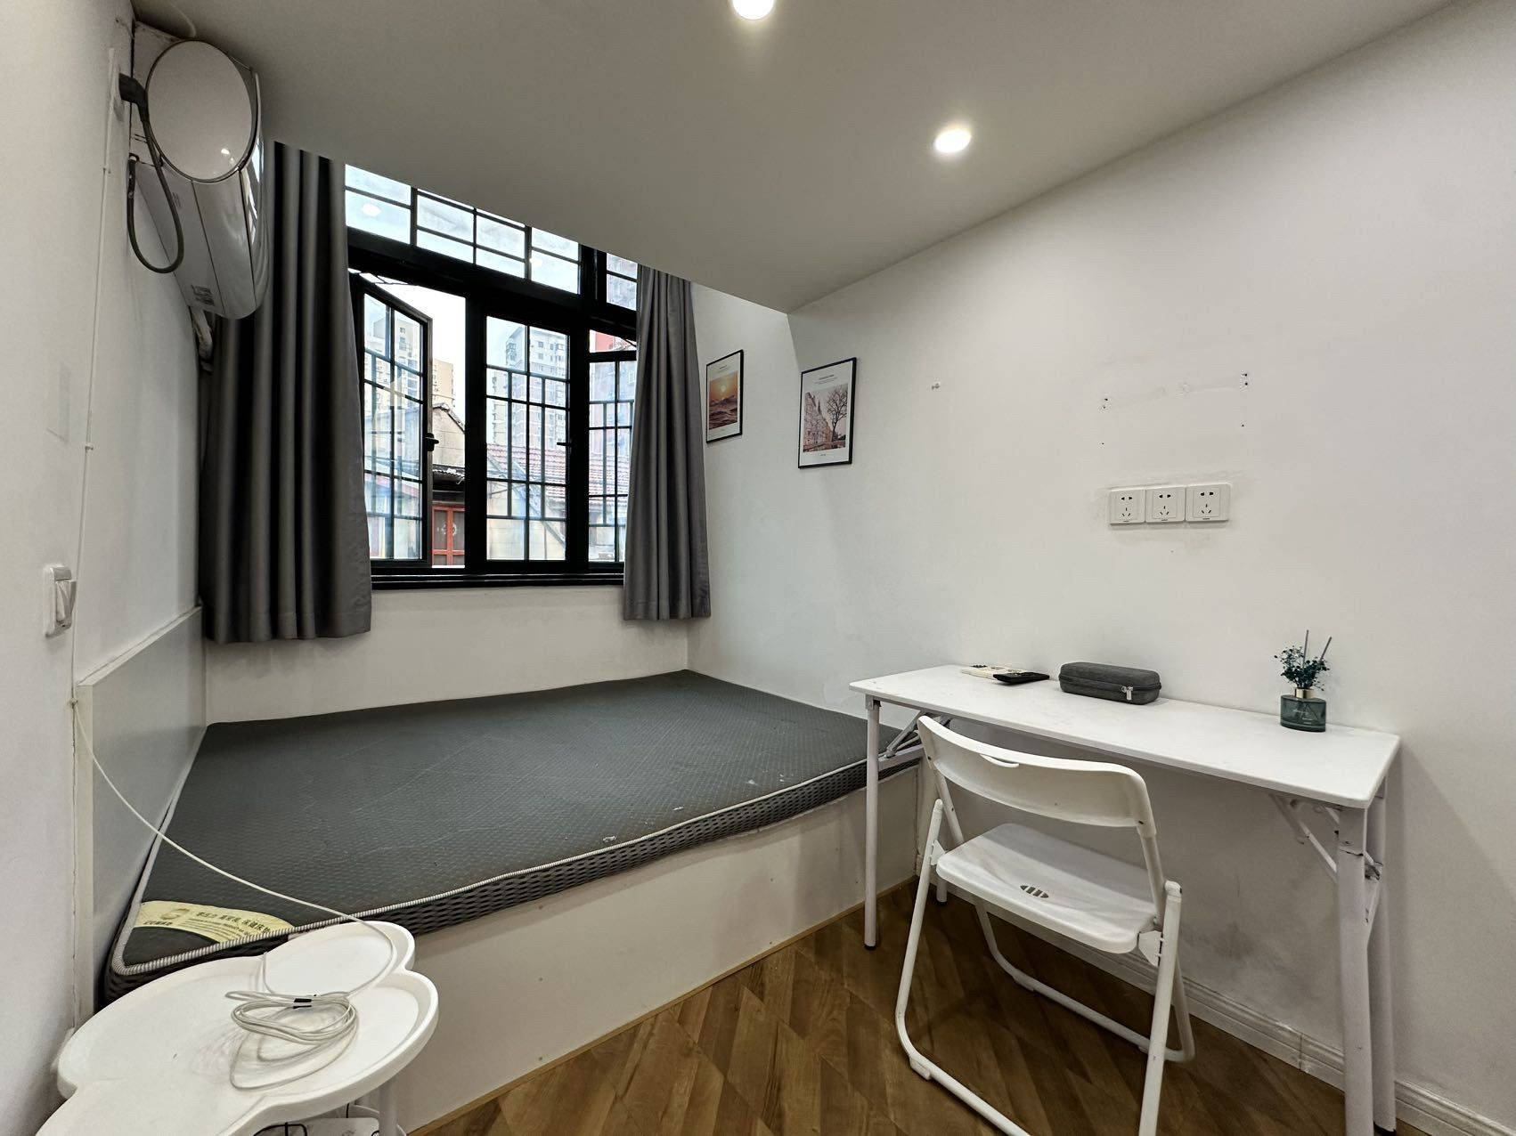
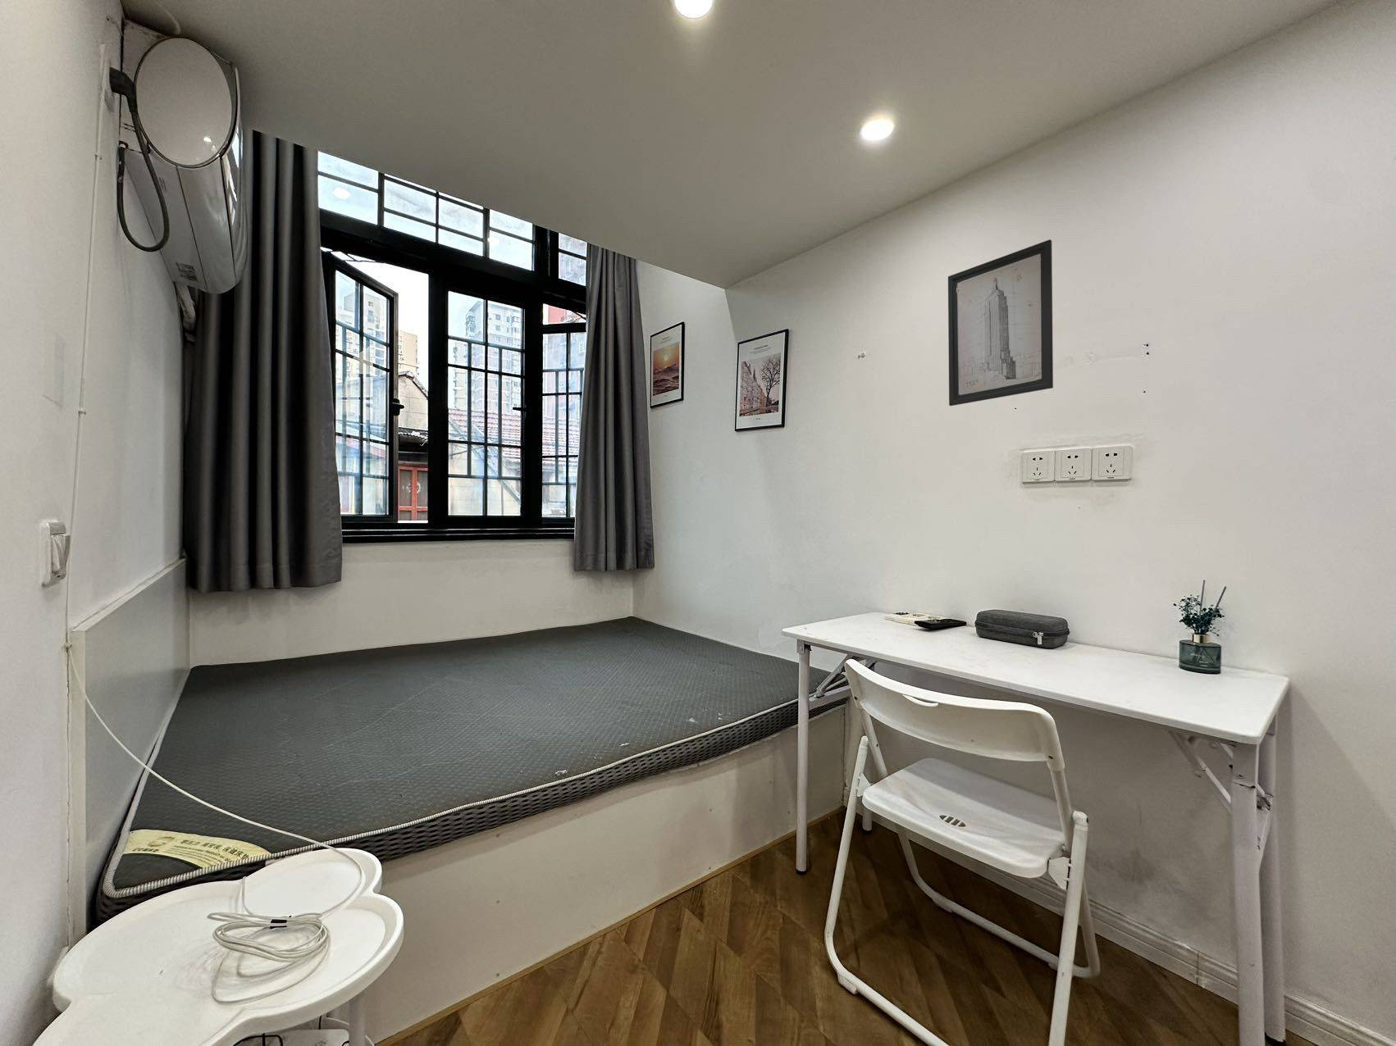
+ wall art [948,238,1054,407]
